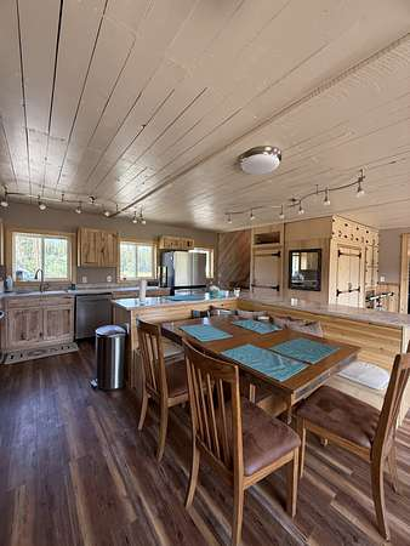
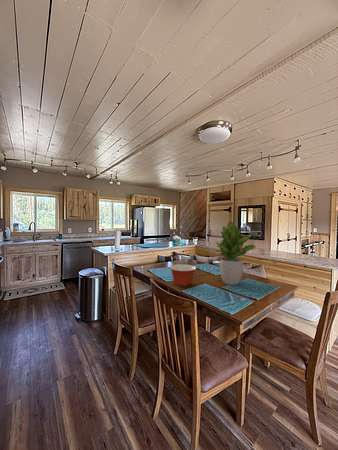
+ potted plant [215,220,257,286]
+ mixing bowl [169,263,197,287]
